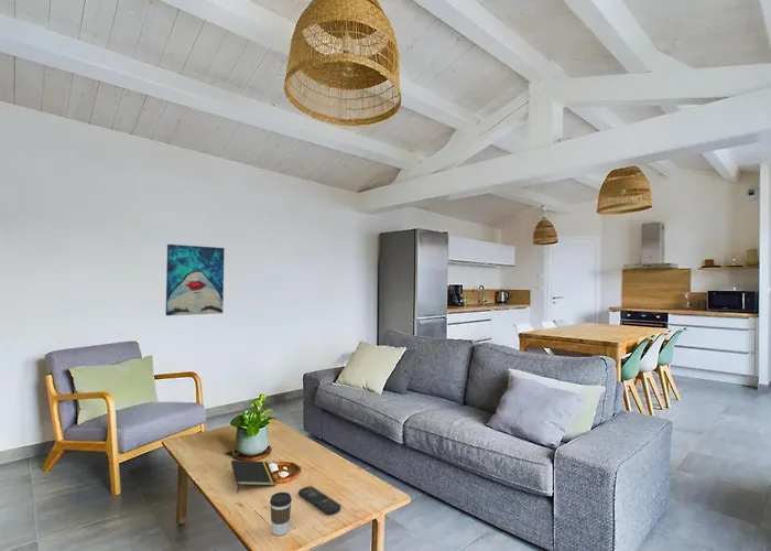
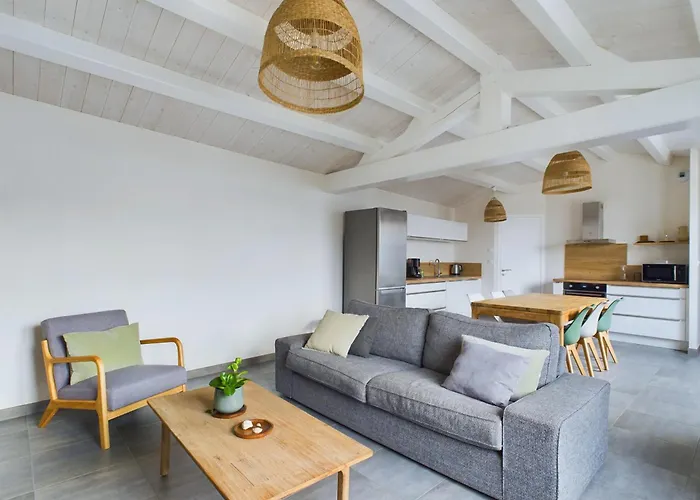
- coffee cup [269,491,293,536]
- remote control [297,485,341,516]
- wall art [165,244,226,316]
- notepad [230,460,278,494]
